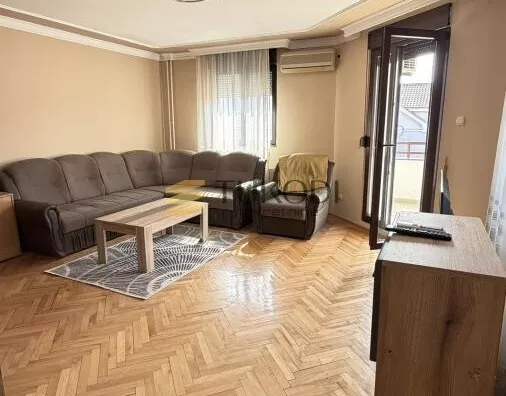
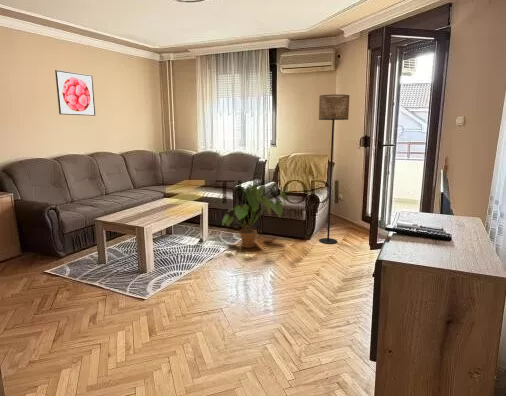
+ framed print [54,69,96,117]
+ house plant [221,185,287,249]
+ floor lamp [318,94,350,245]
